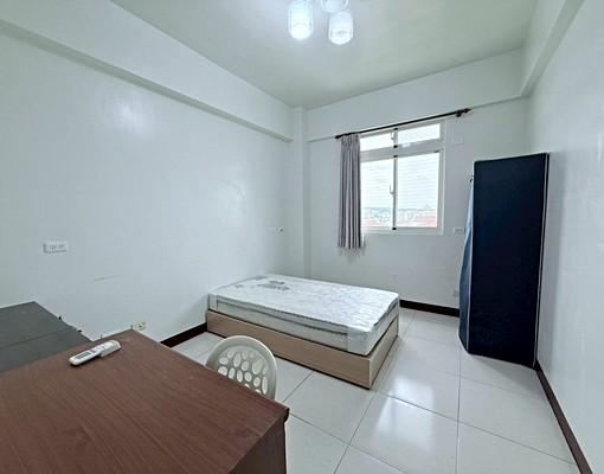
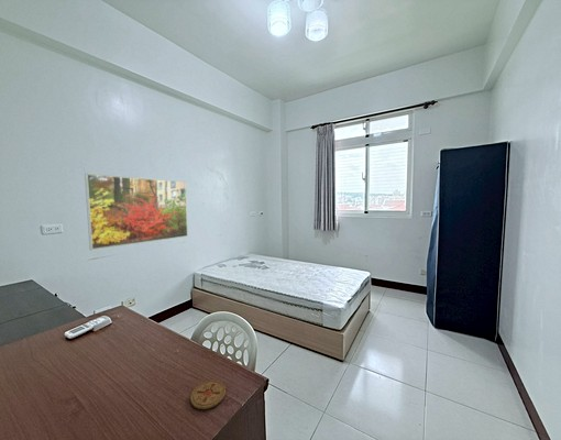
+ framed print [84,173,189,251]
+ coaster [189,380,227,410]
